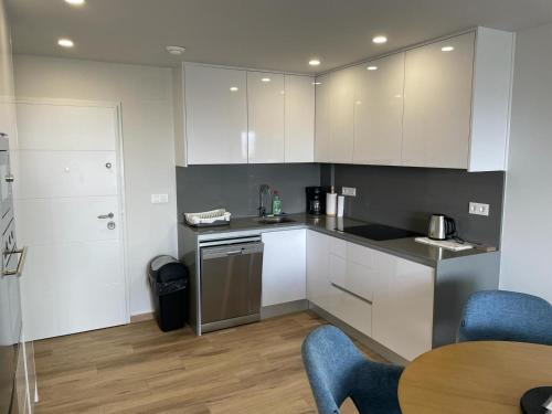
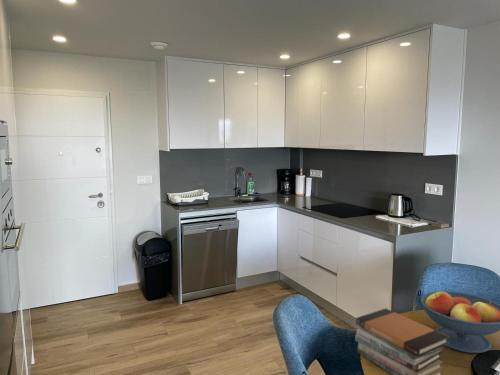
+ book stack [354,307,449,375]
+ fruit bowl [420,290,500,354]
